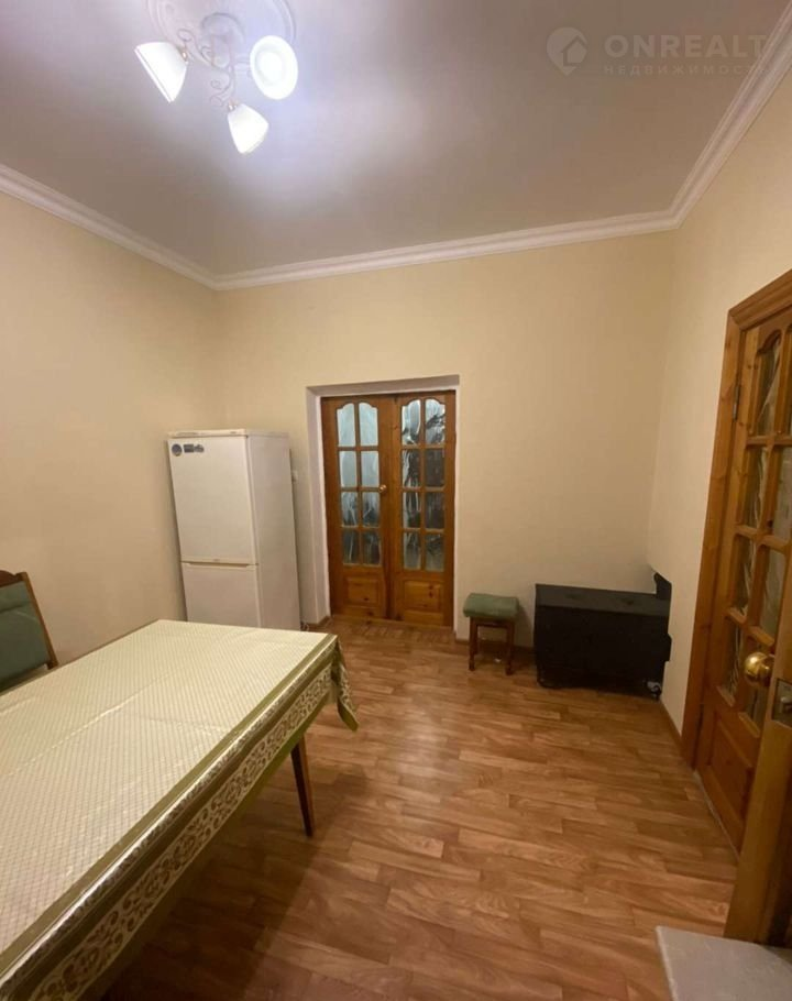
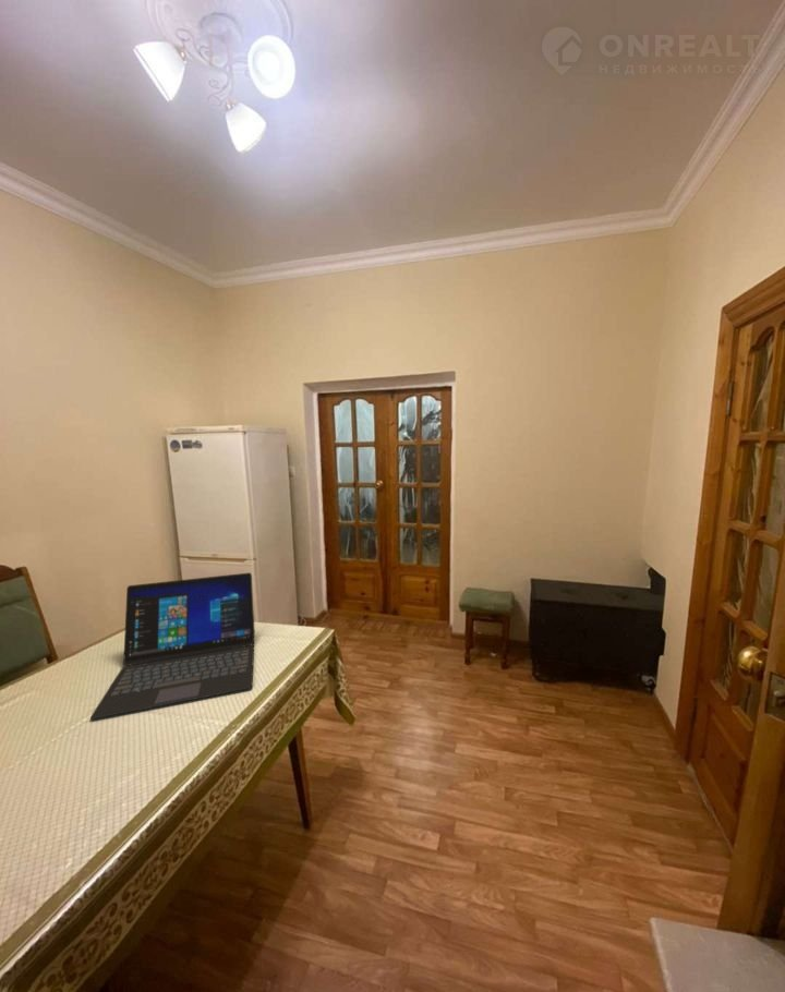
+ laptop [89,571,256,721]
